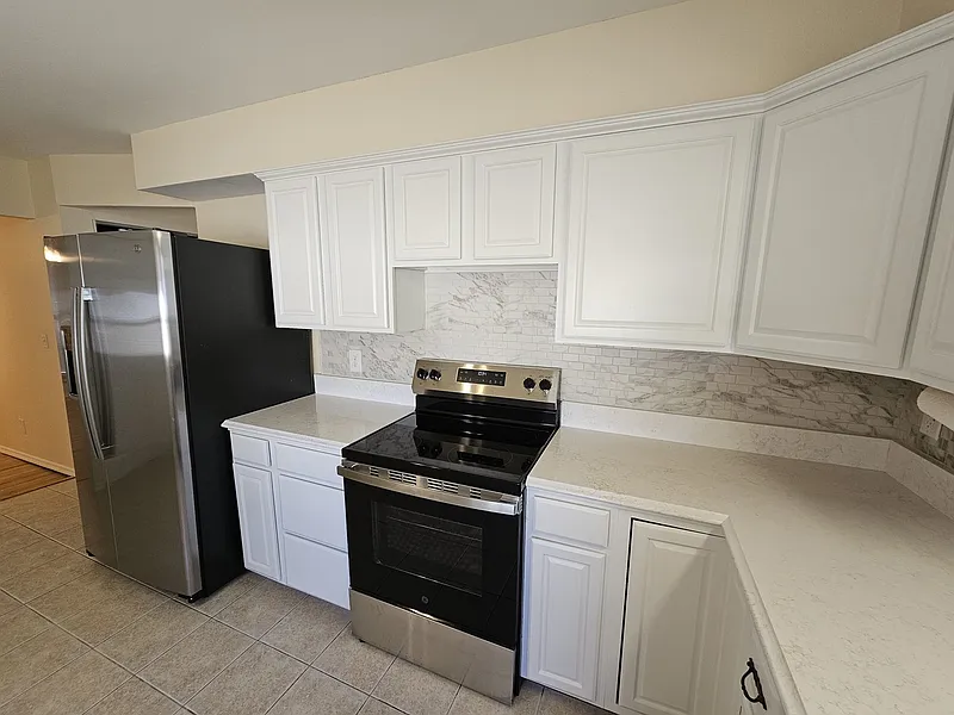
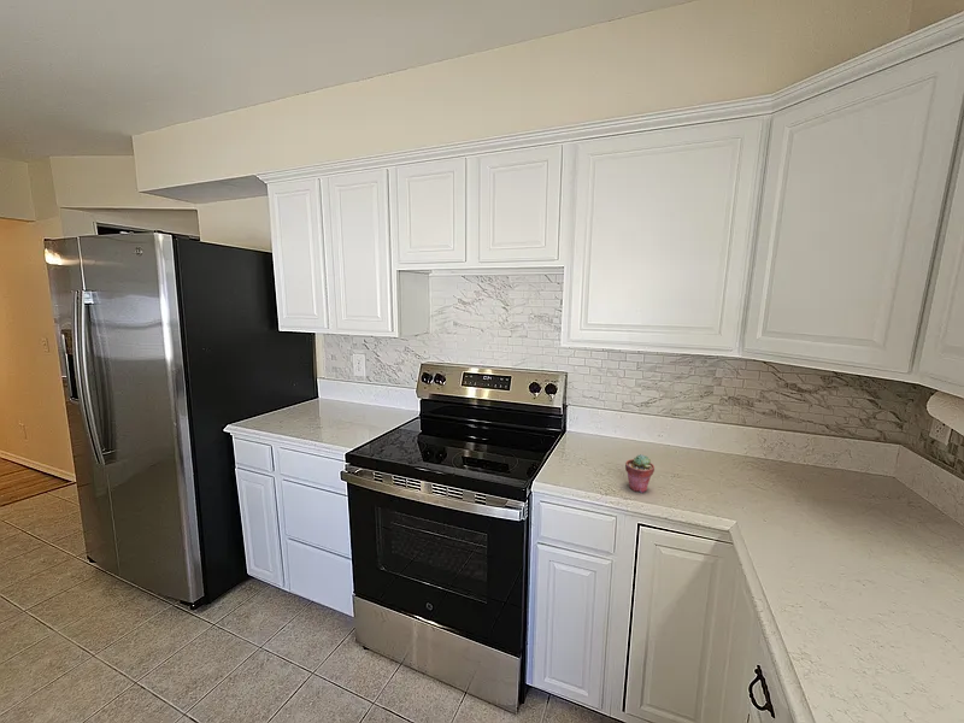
+ potted succulent [624,453,656,494]
